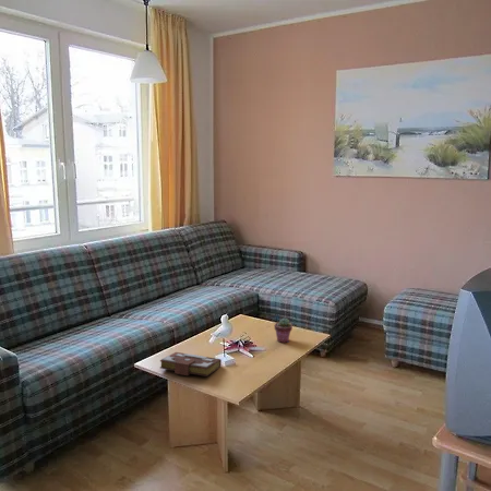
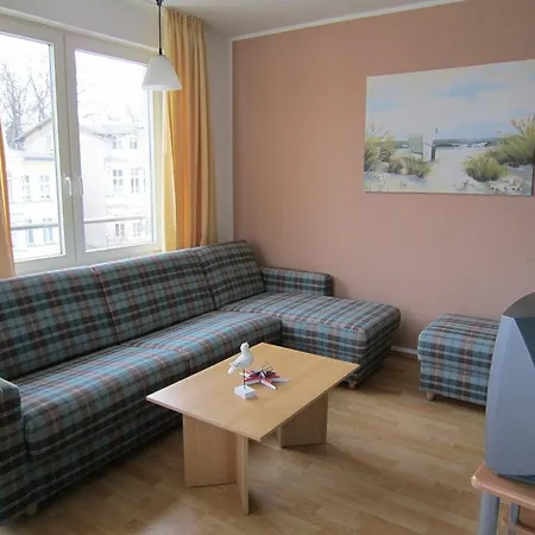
- book [159,351,223,378]
- potted succulent [273,318,294,344]
